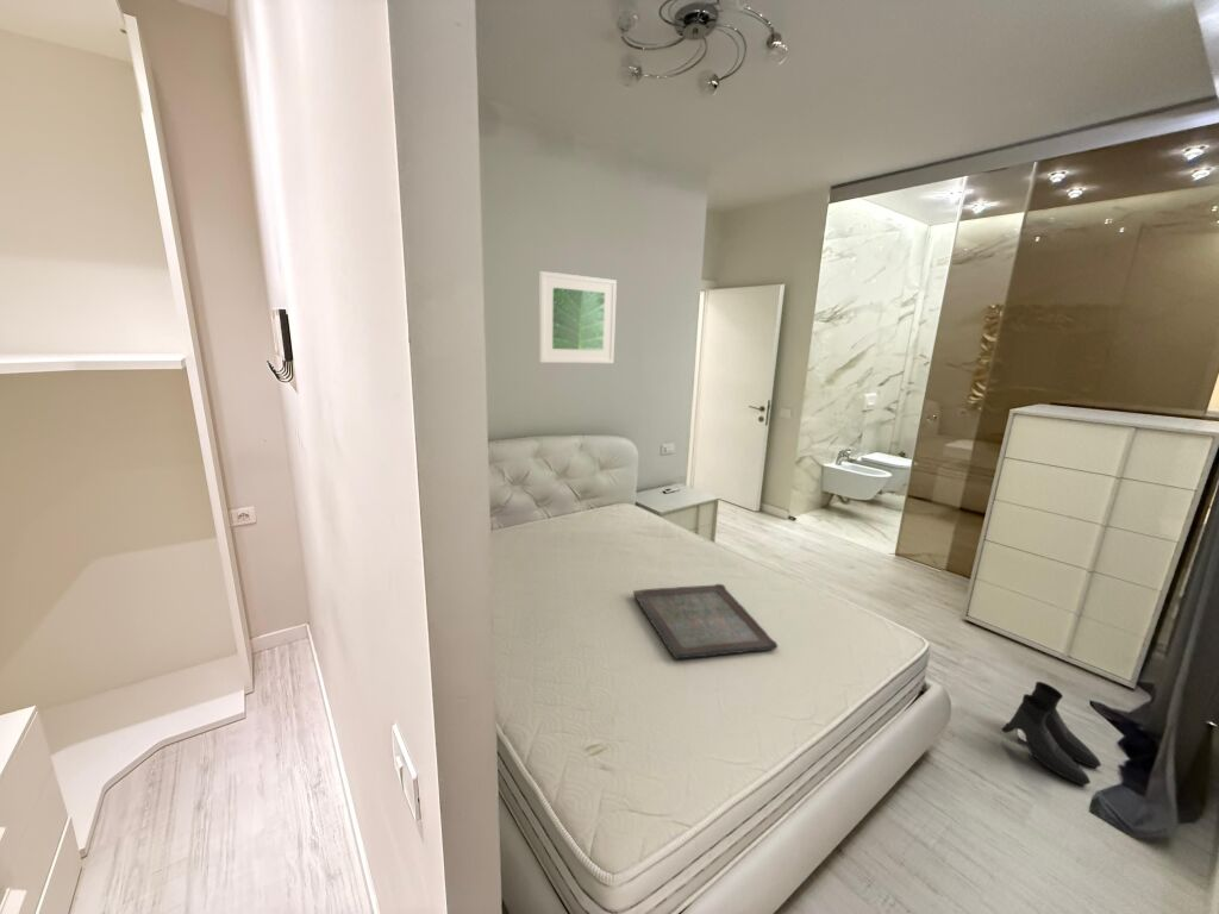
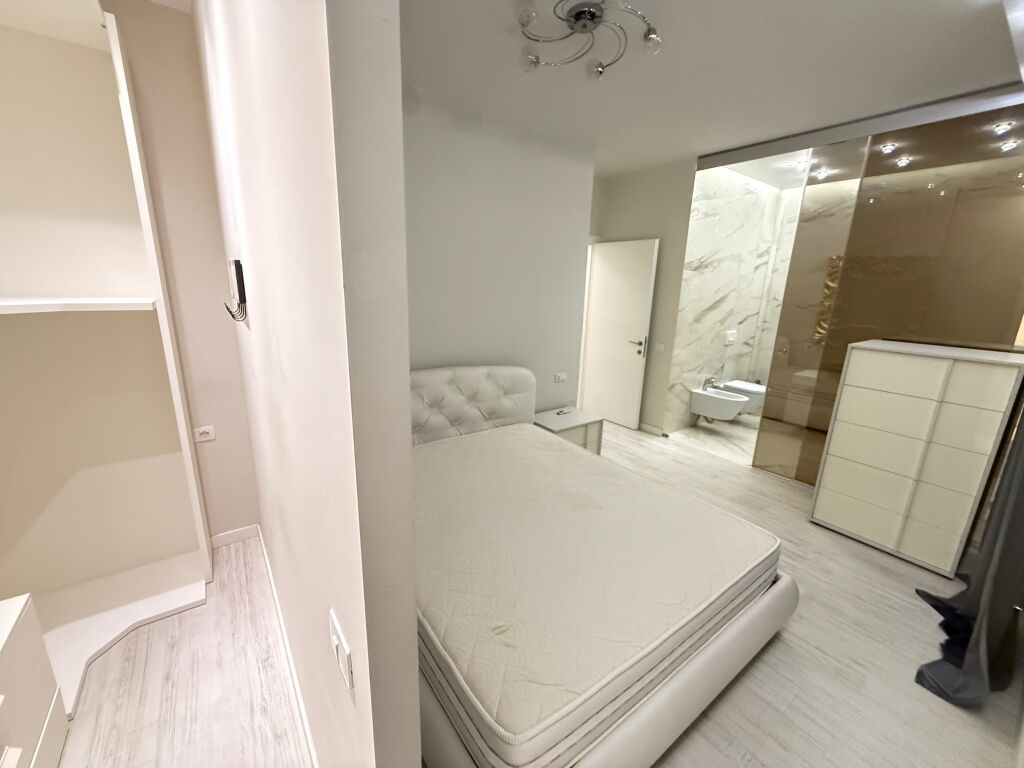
- boots [1001,681,1102,787]
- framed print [538,270,618,364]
- serving tray [632,583,779,661]
